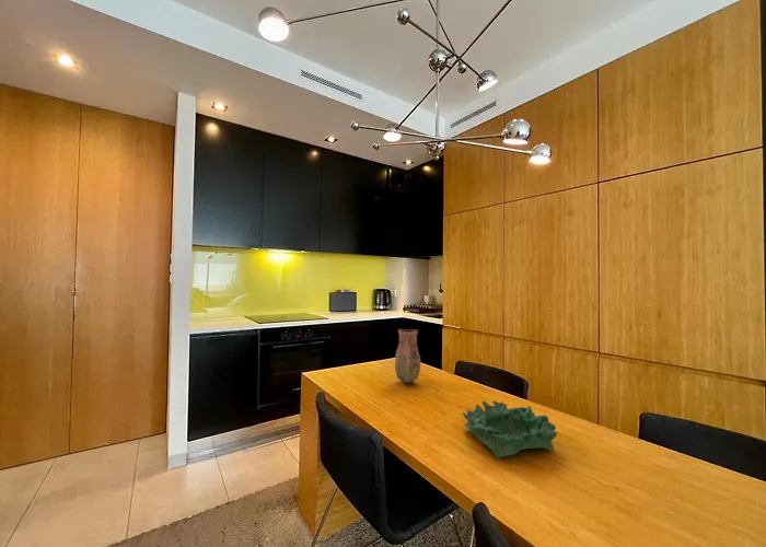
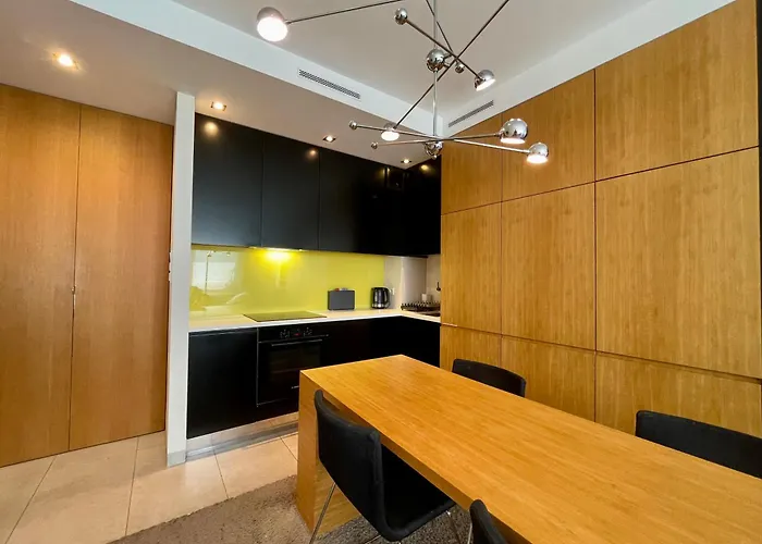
- decorative bowl [462,399,558,459]
- vase [394,328,421,384]
